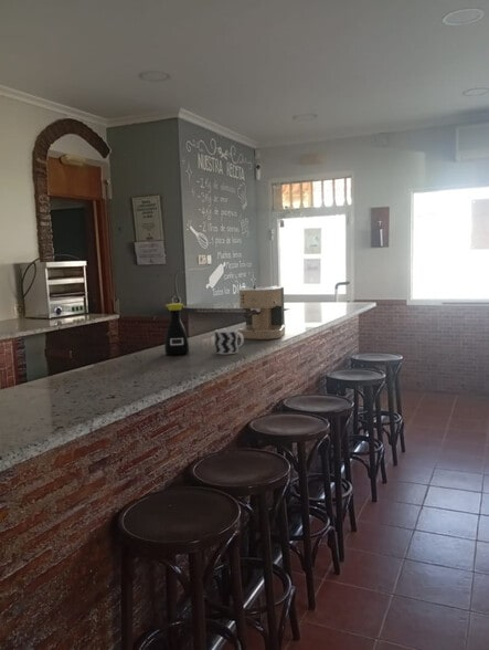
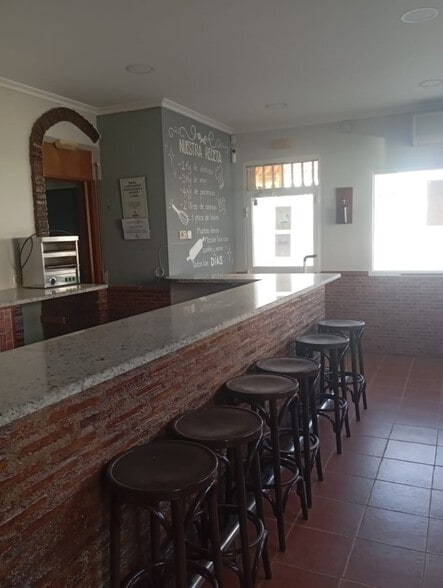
- cup [214,328,245,355]
- bottle [163,303,190,356]
- coffee maker [235,284,286,340]
